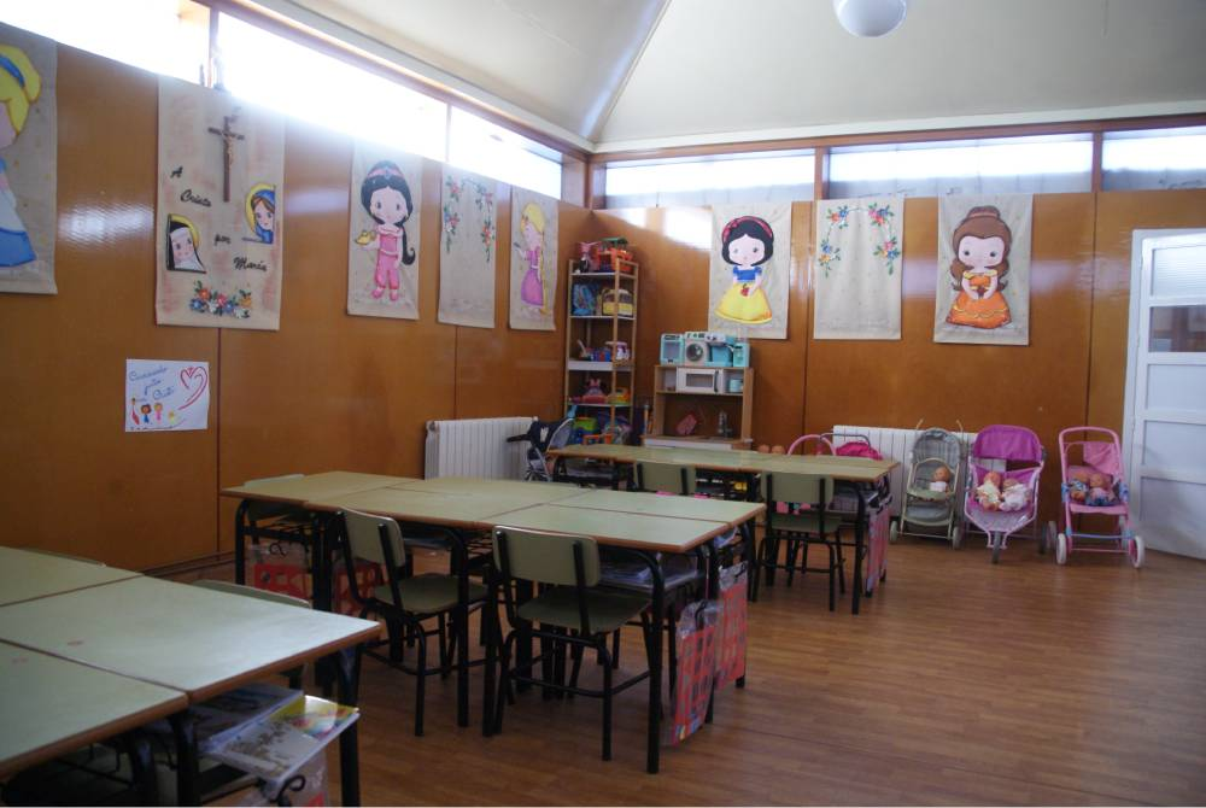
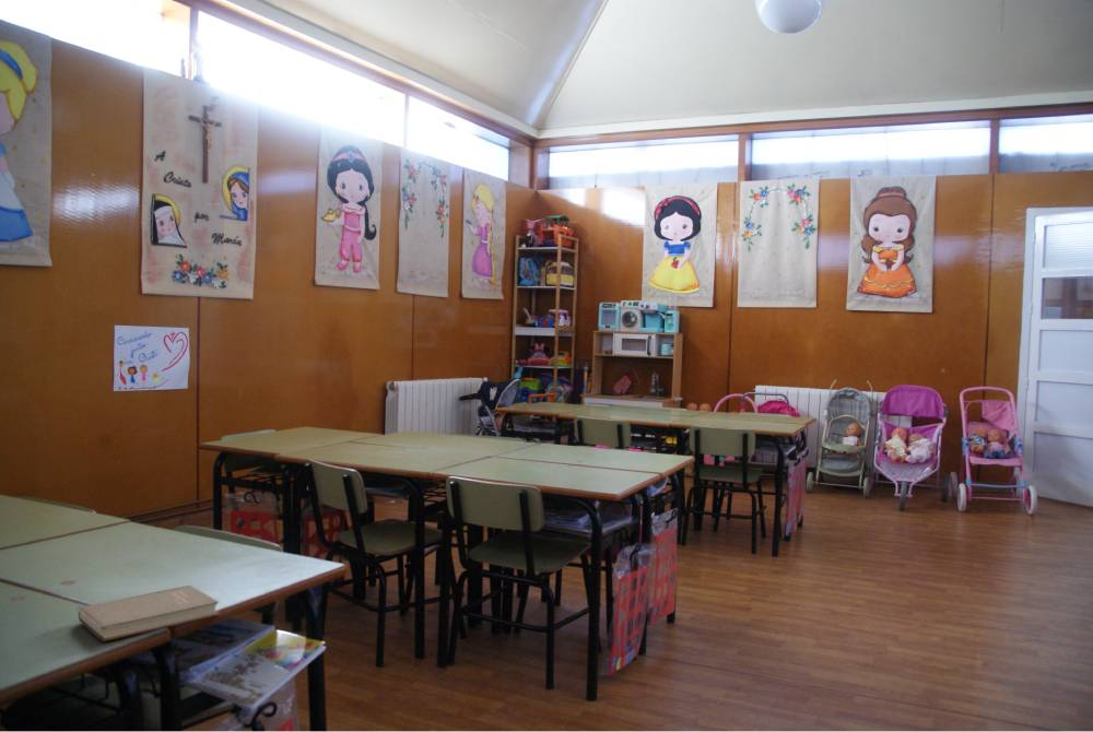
+ book [77,585,221,642]
